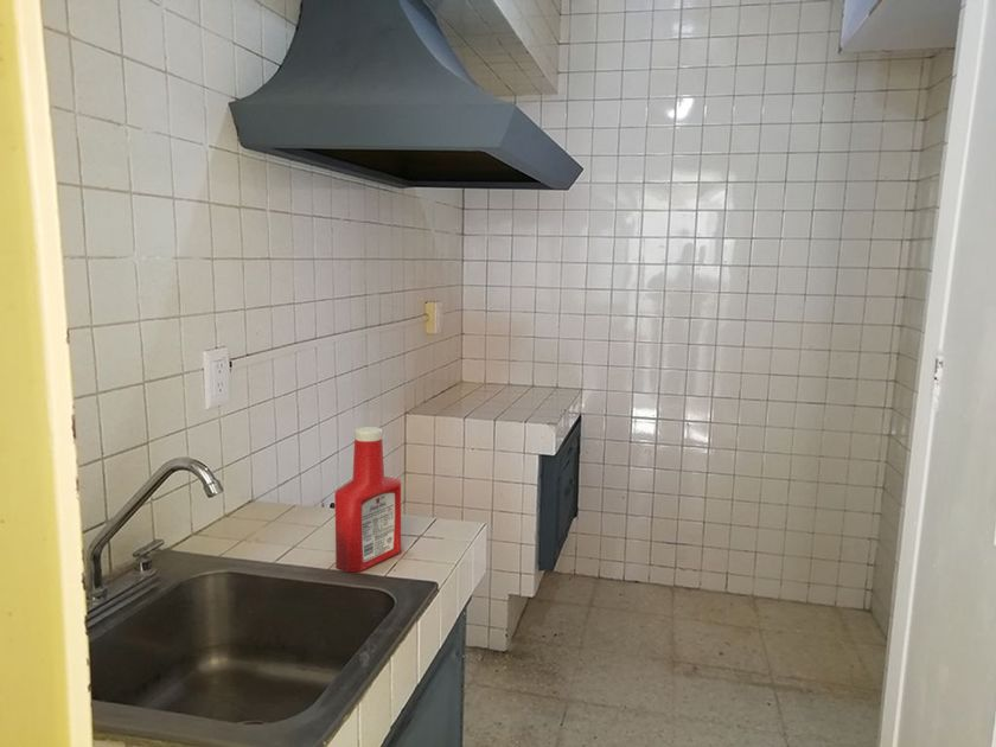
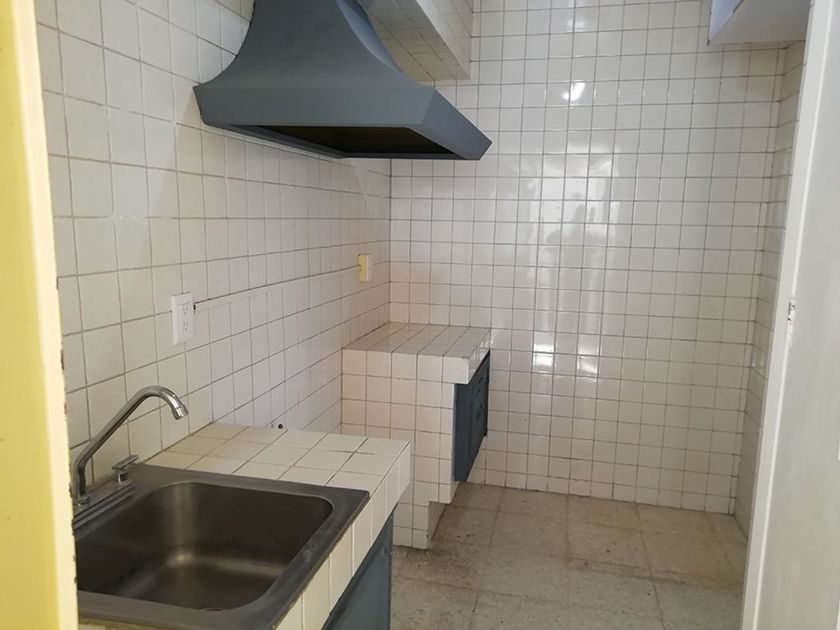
- soap bottle [333,426,402,574]
